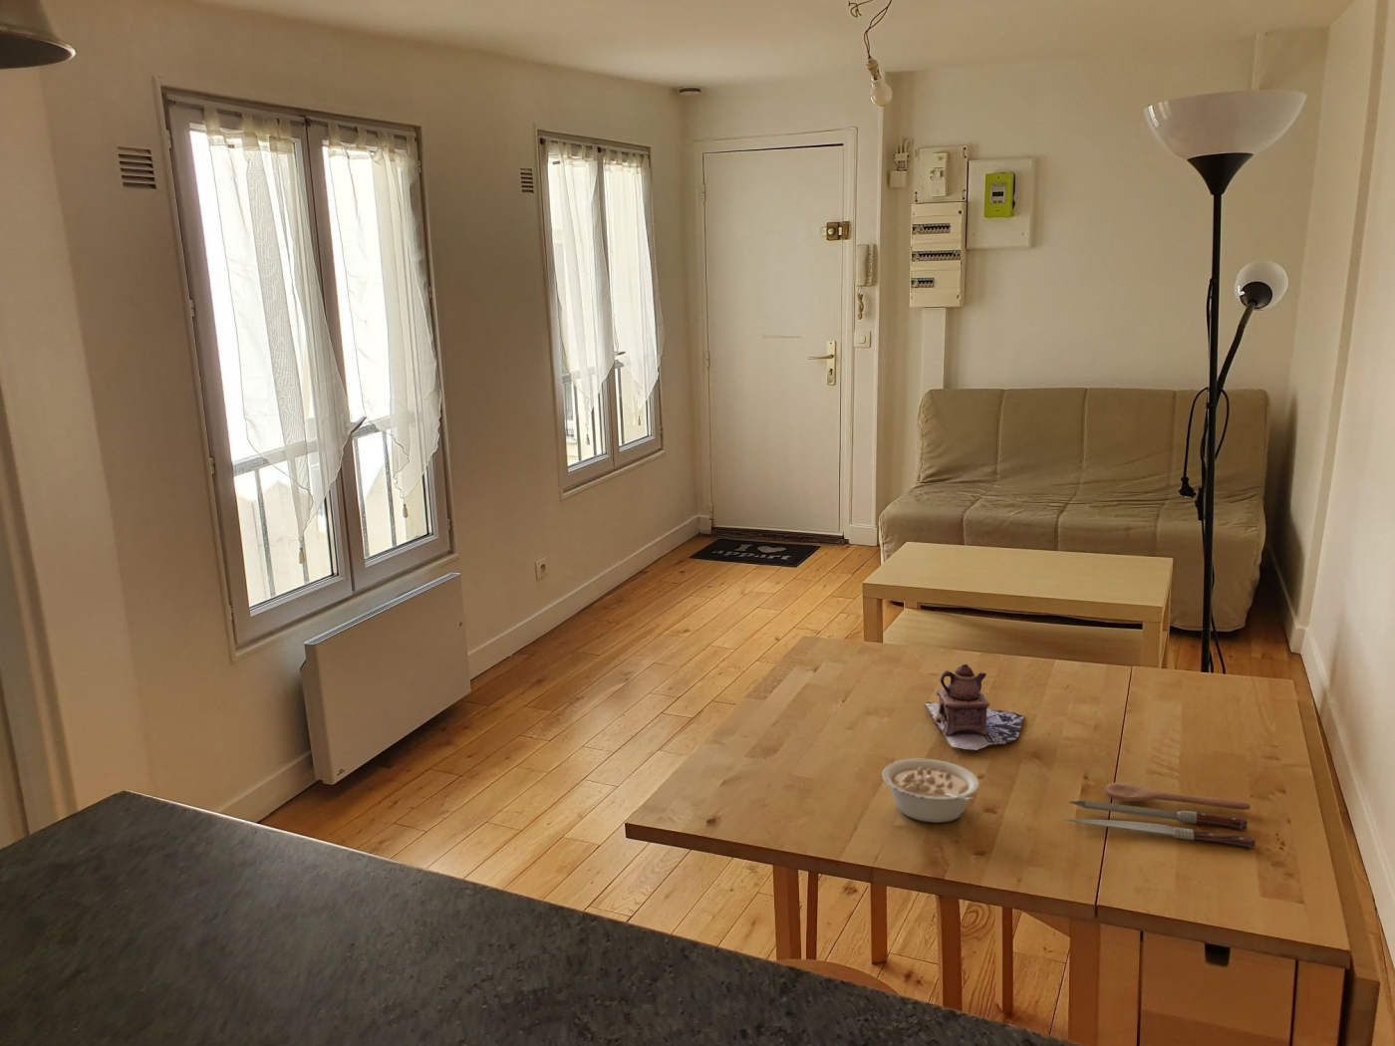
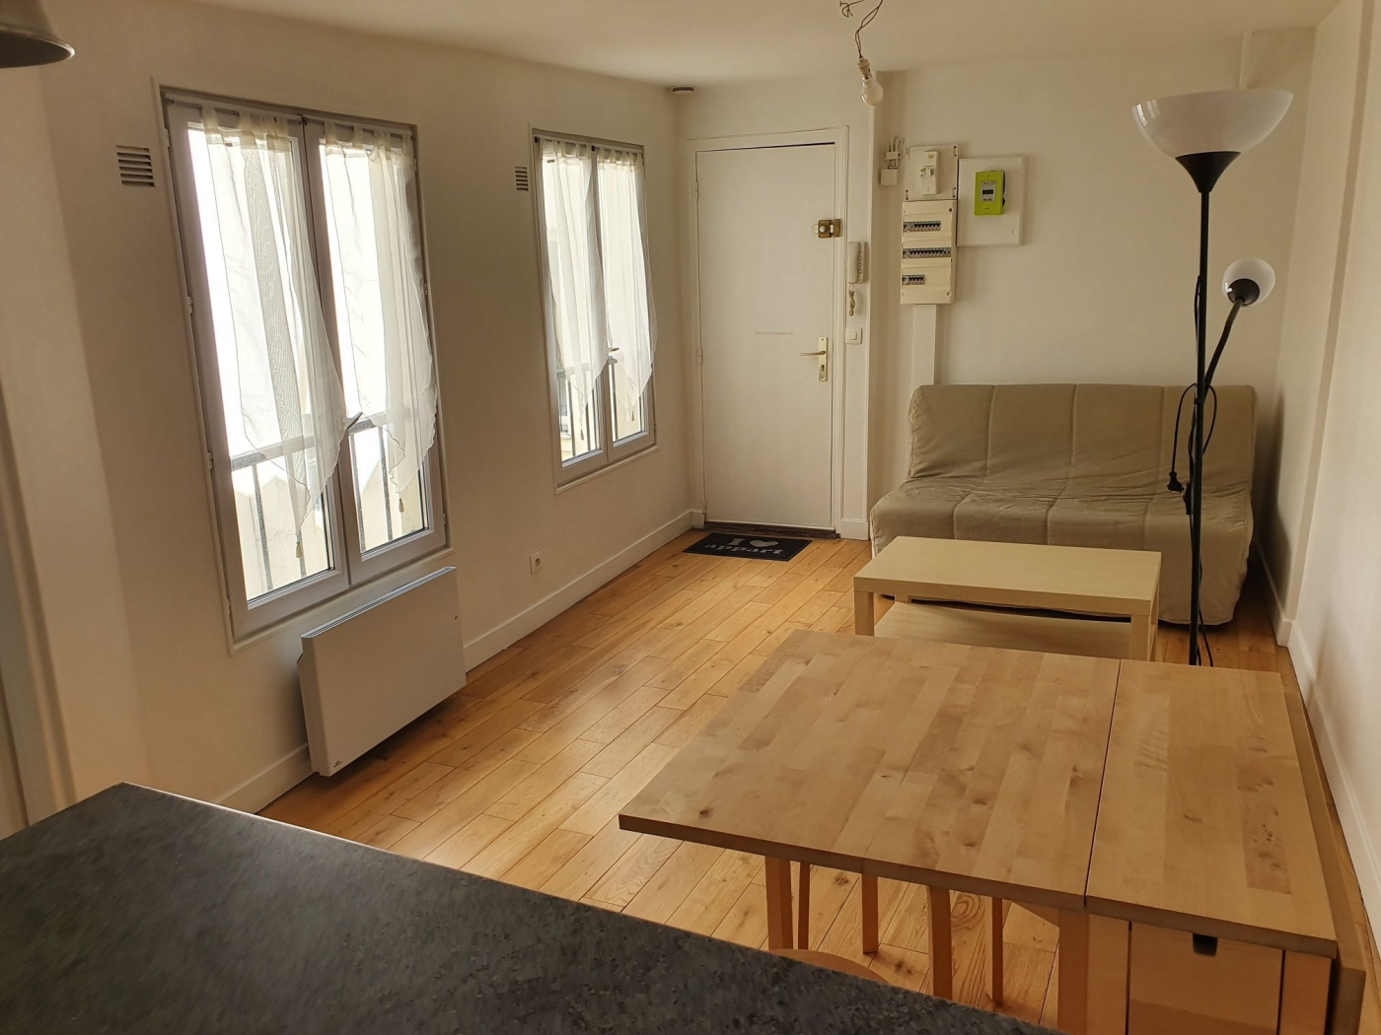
- legume [881,758,981,824]
- spoon [1061,781,1257,849]
- teapot [923,664,1025,752]
